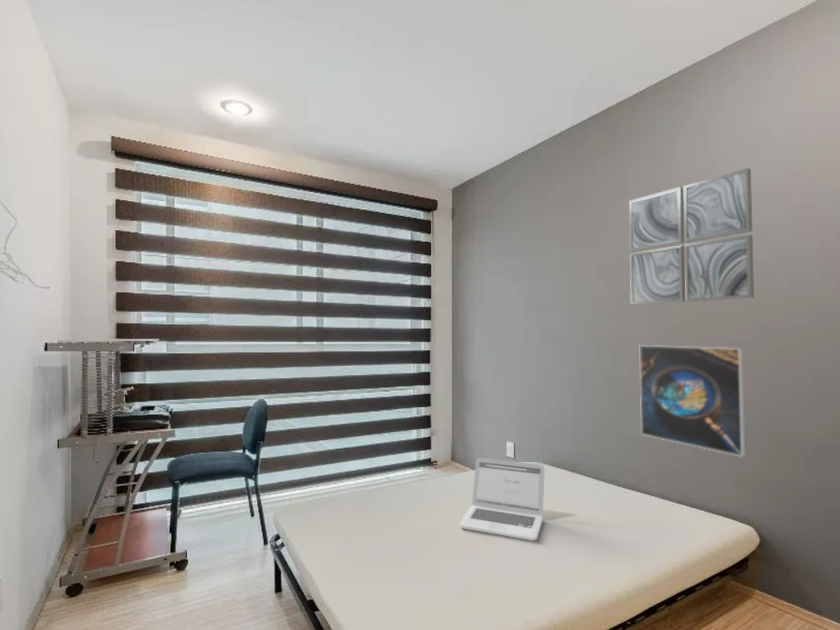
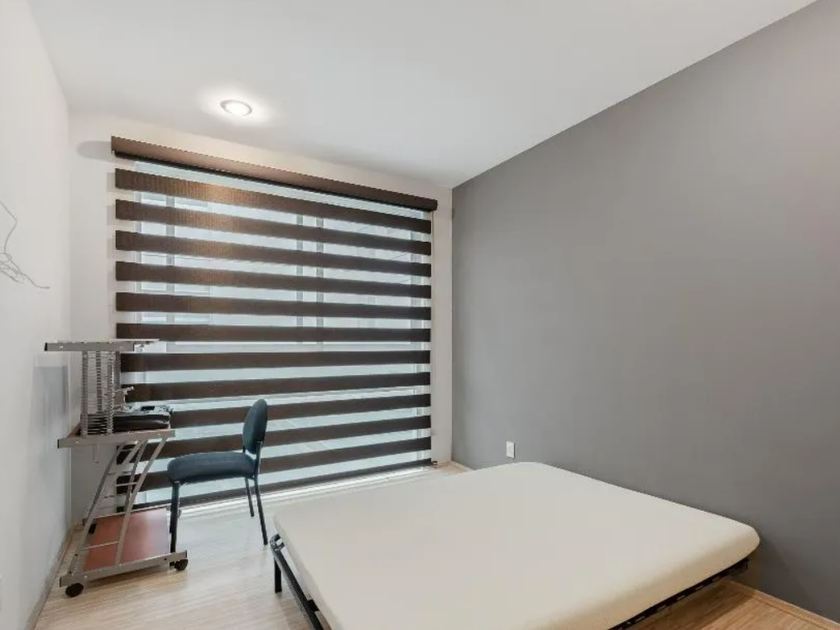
- wall art [628,167,755,305]
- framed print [639,344,747,458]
- laptop [458,457,546,541]
